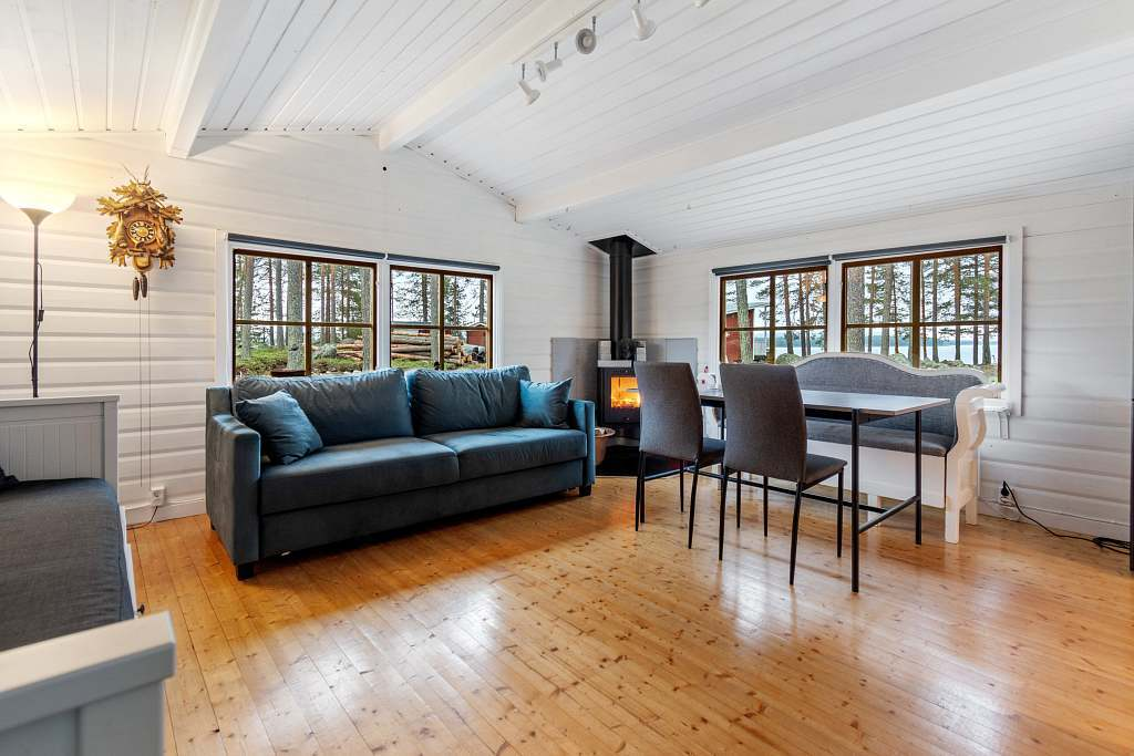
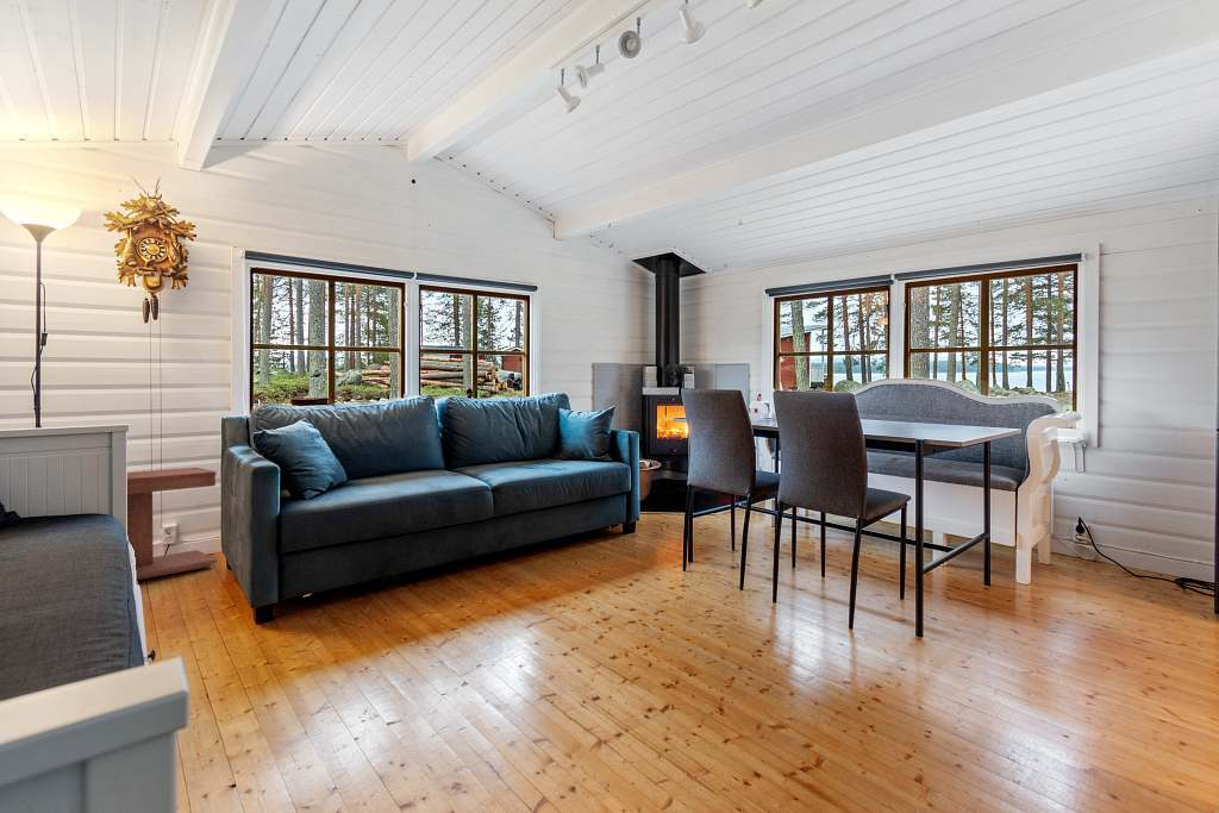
+ side table [126,467,218,582]
